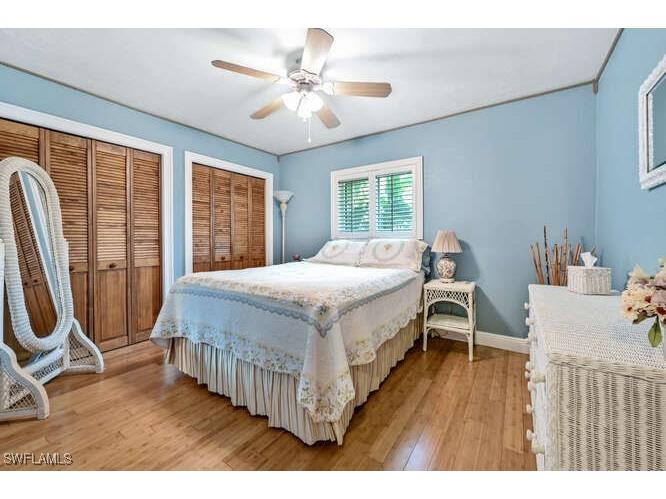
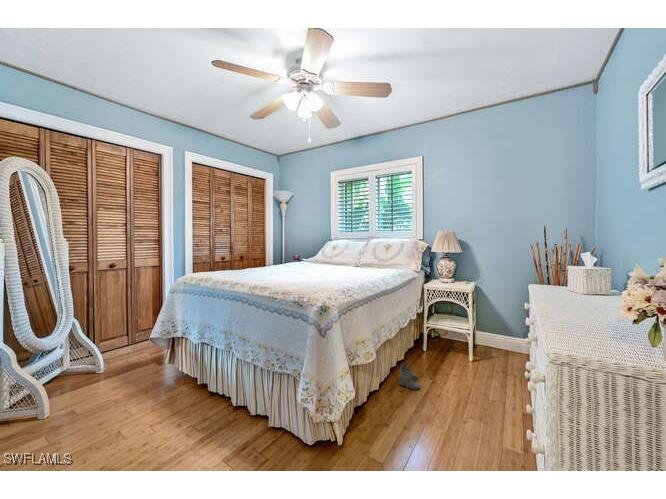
+ boots [398,362,421,391]
